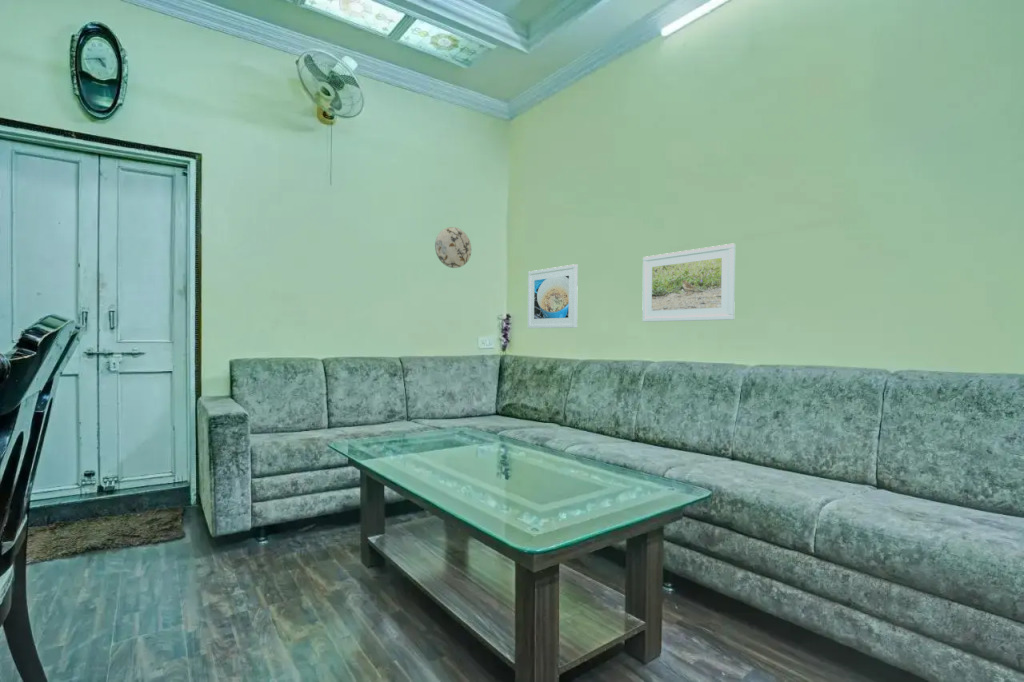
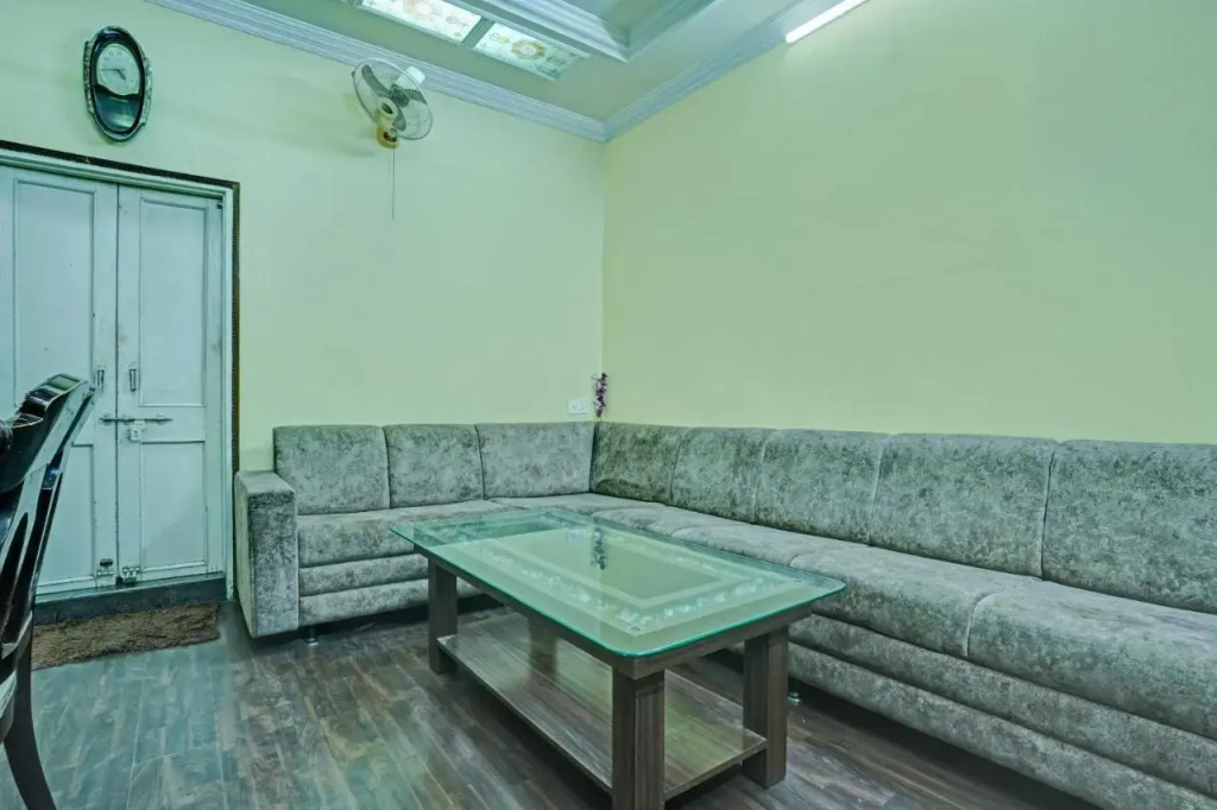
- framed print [641,243,736,323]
- decorative plate [434,226,472,269]
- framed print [527,263,579,329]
